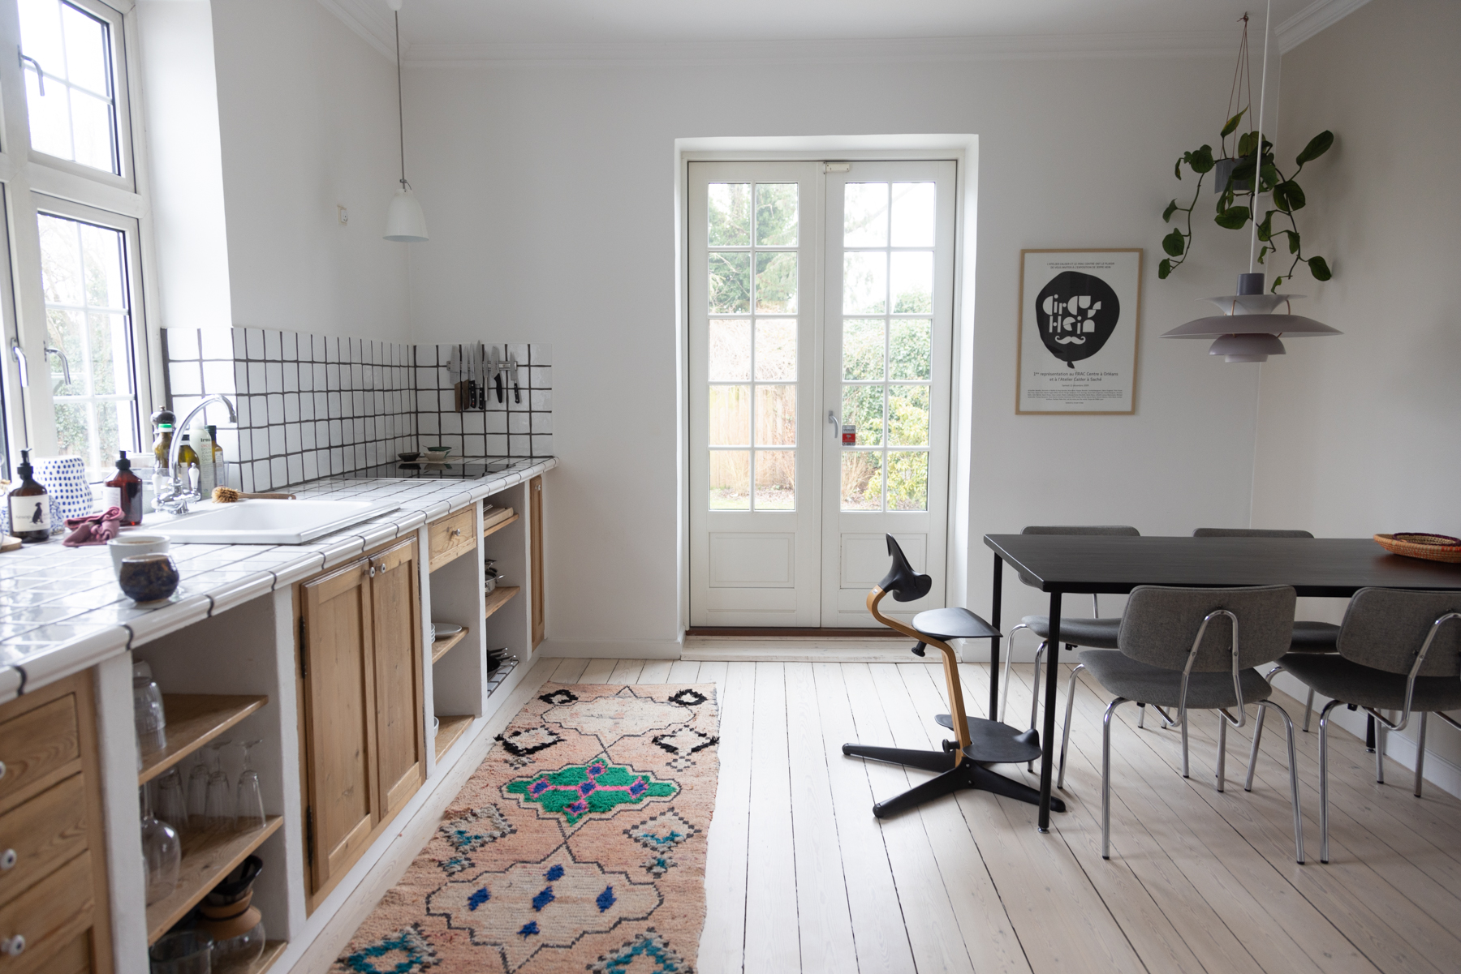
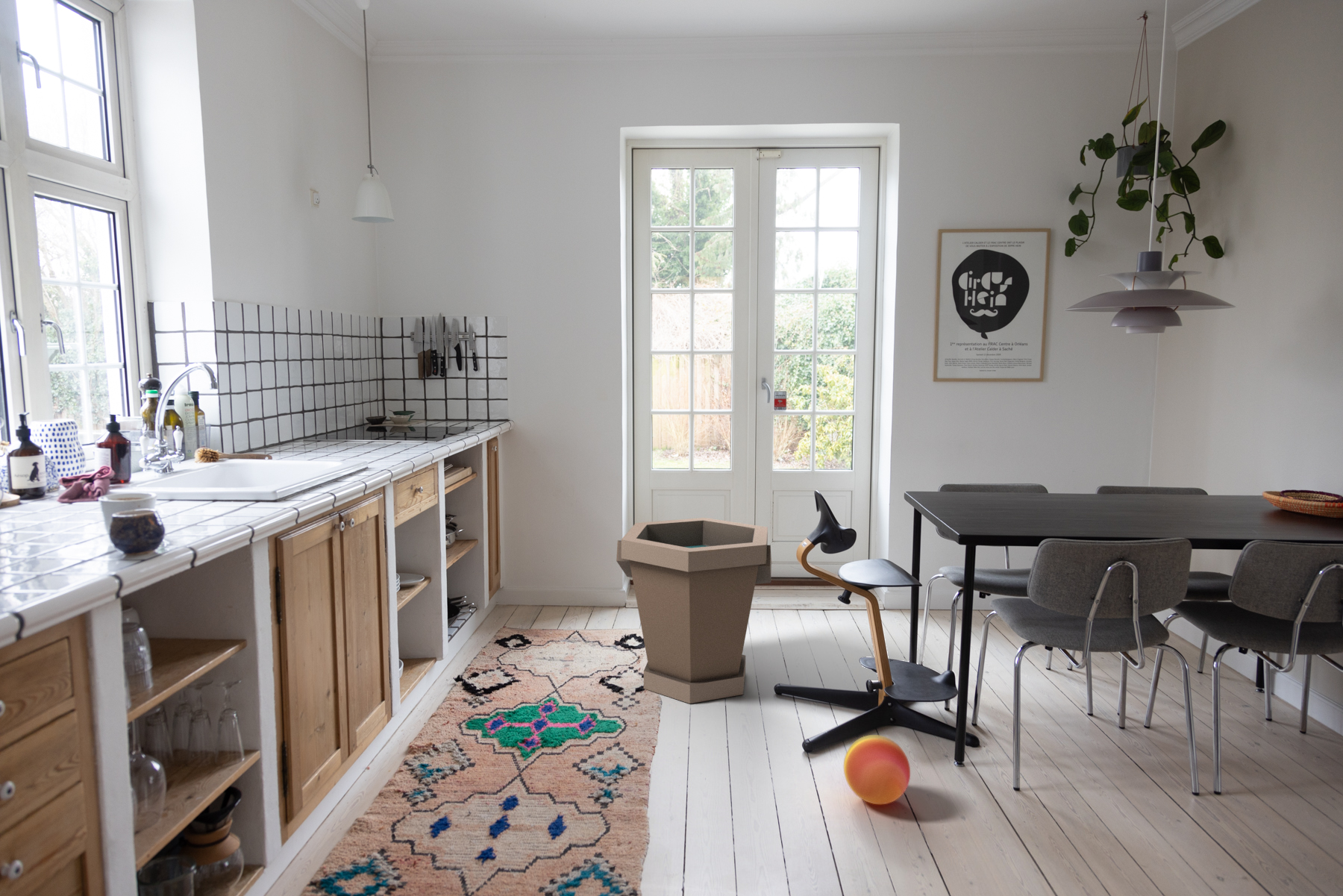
+ ball [843,734,911,805]
+ bucket [616,517,772,704]
